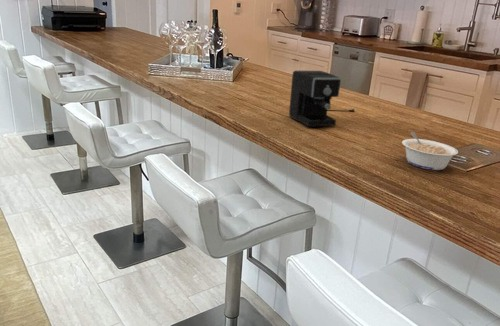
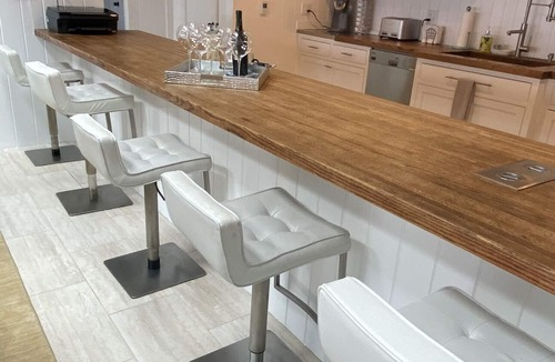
- coffee maker [288,70,355,128]
- legume [401,131,459,171]
